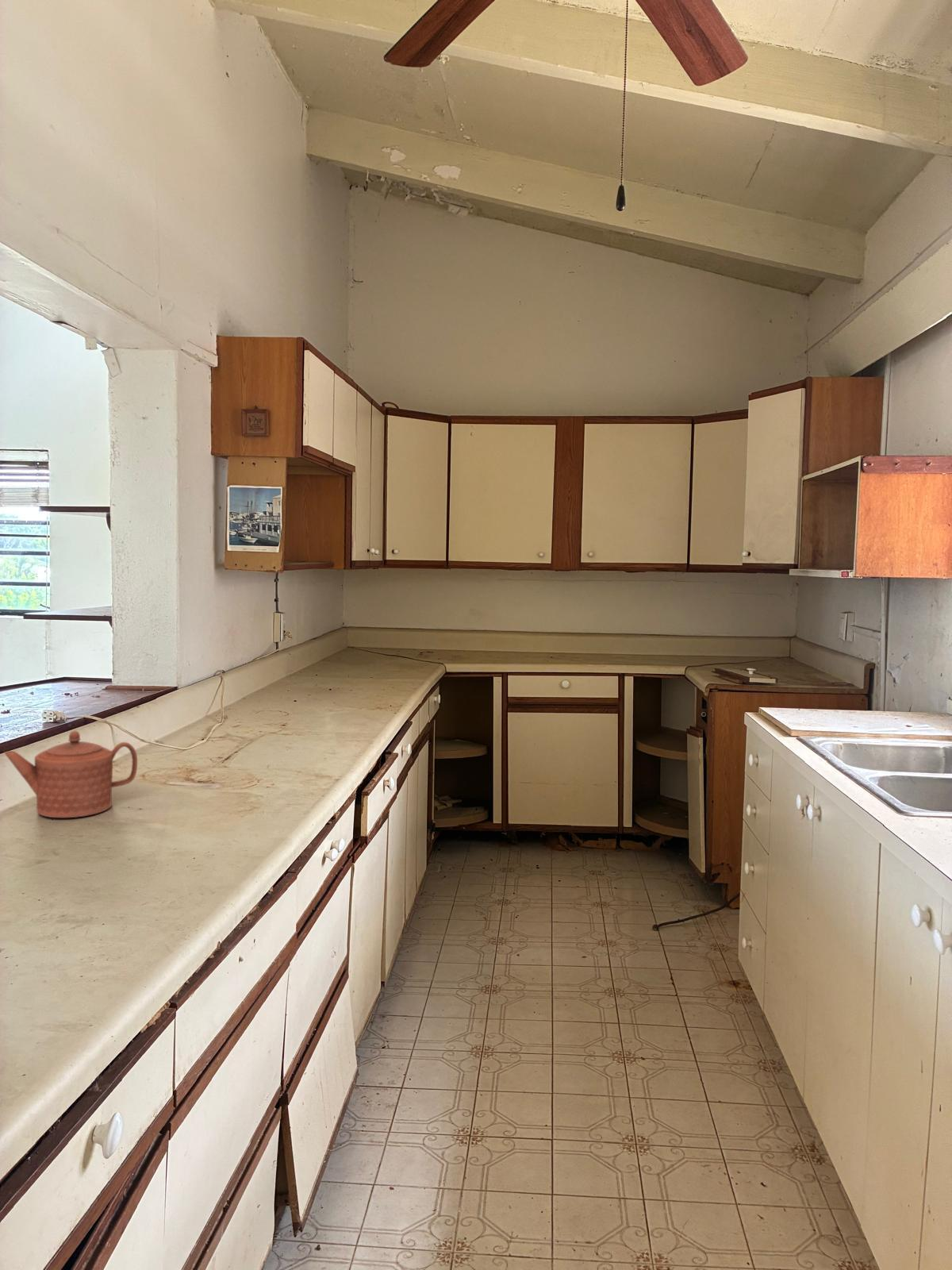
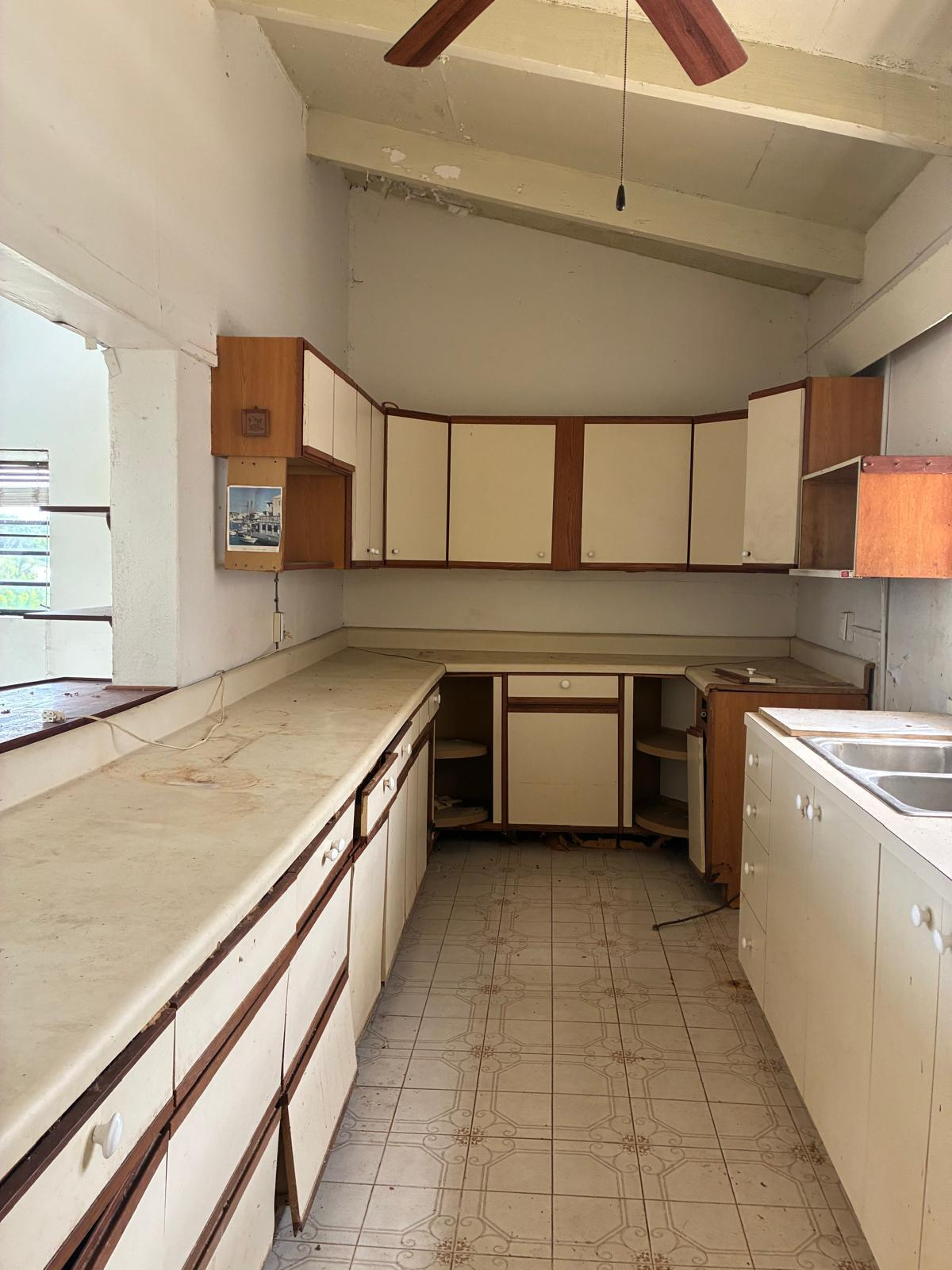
- teapot [3,730,138,818]
